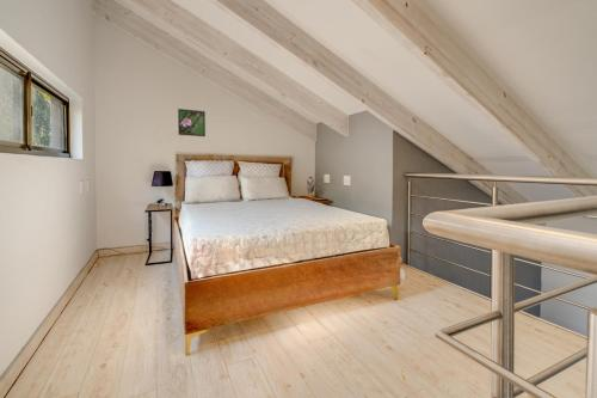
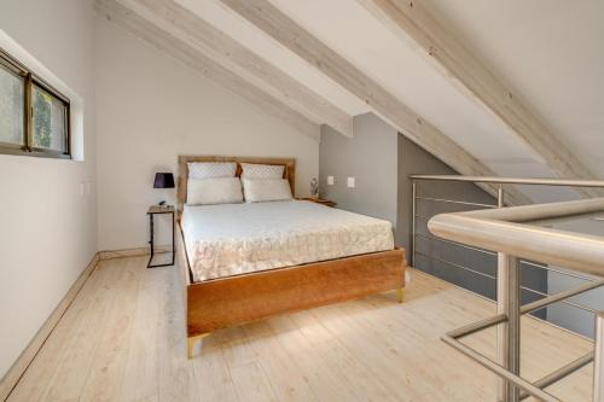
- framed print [177,108,207,137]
